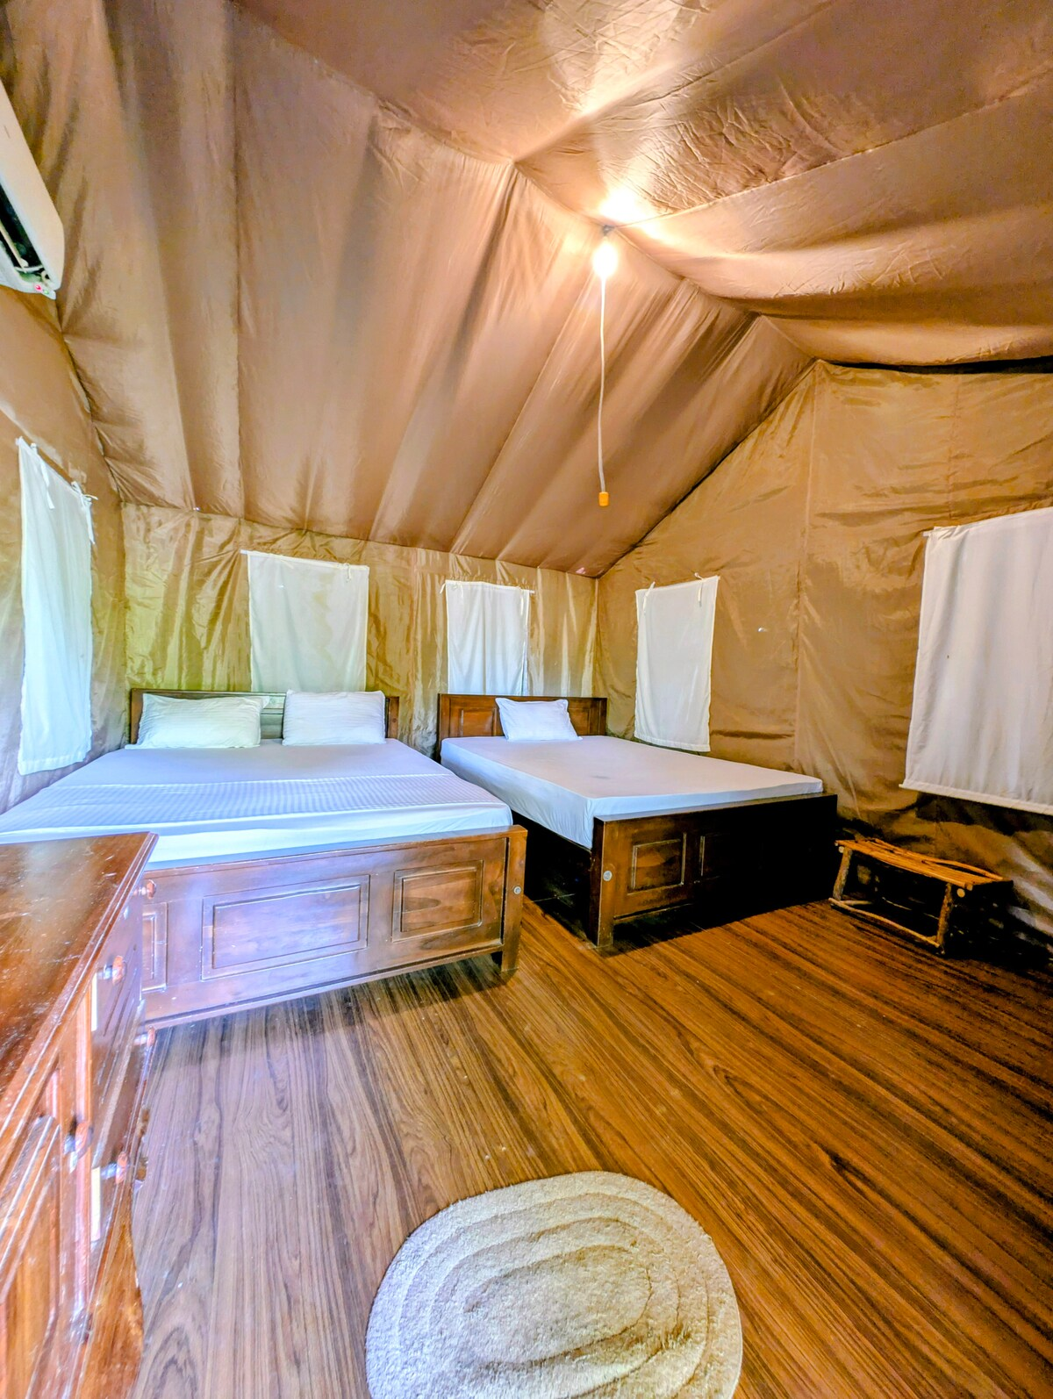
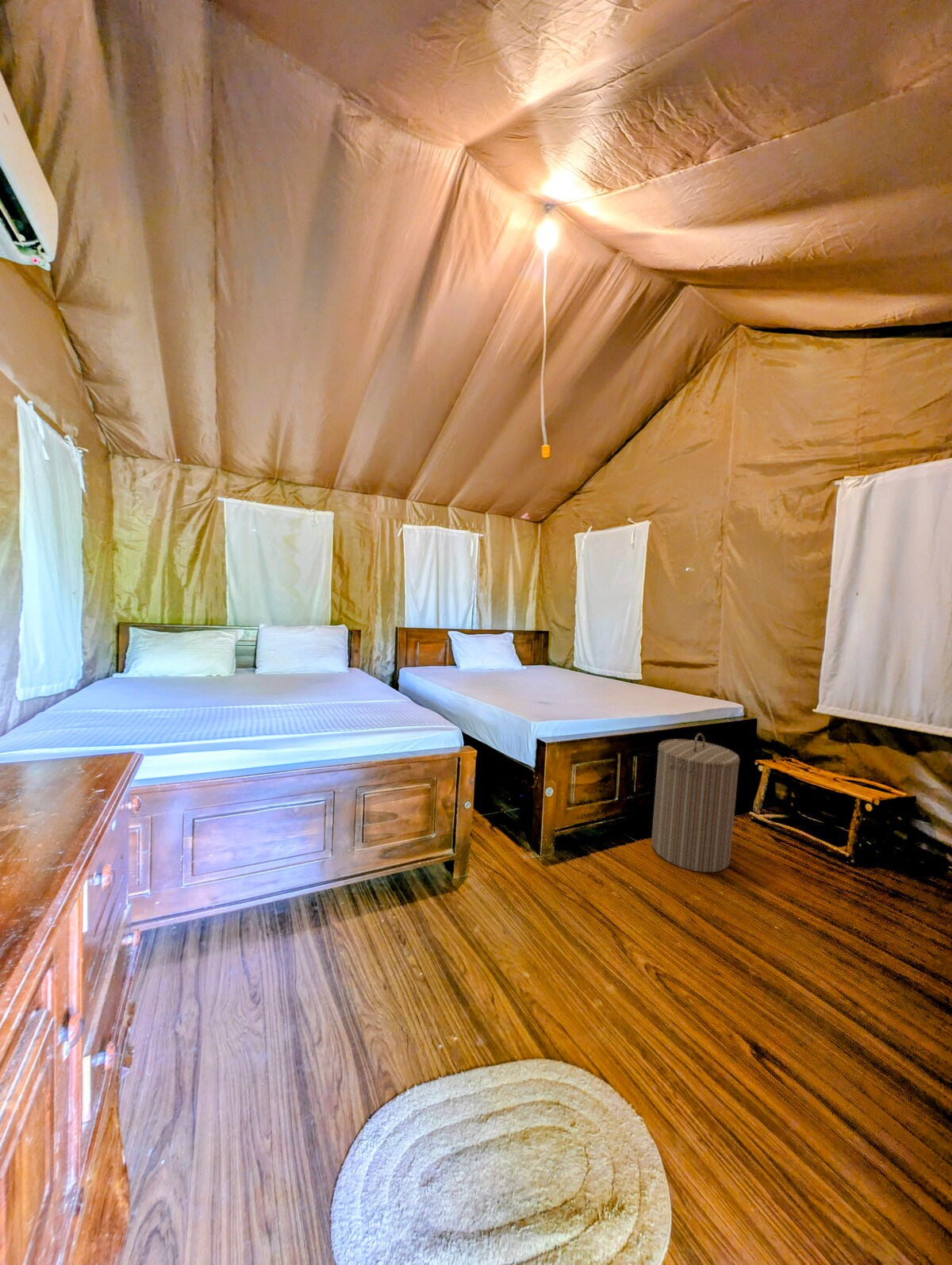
+ laundry hamper [651,732,741,873]
